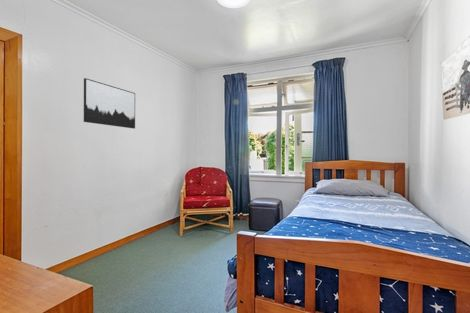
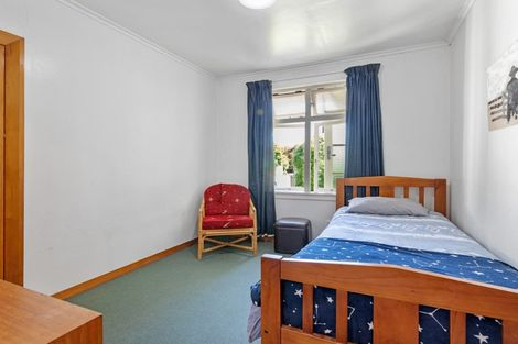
- wall art [83,77,136,130]
